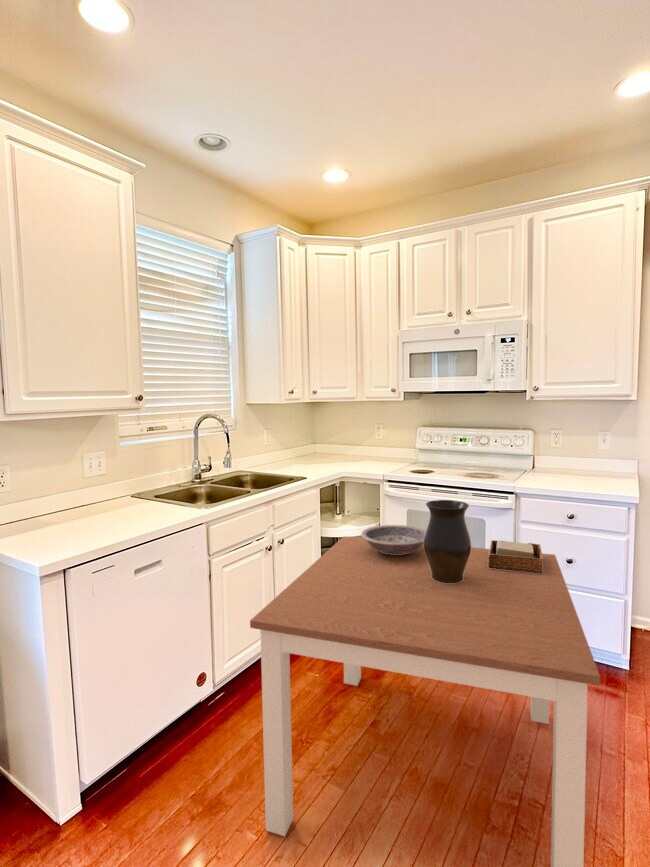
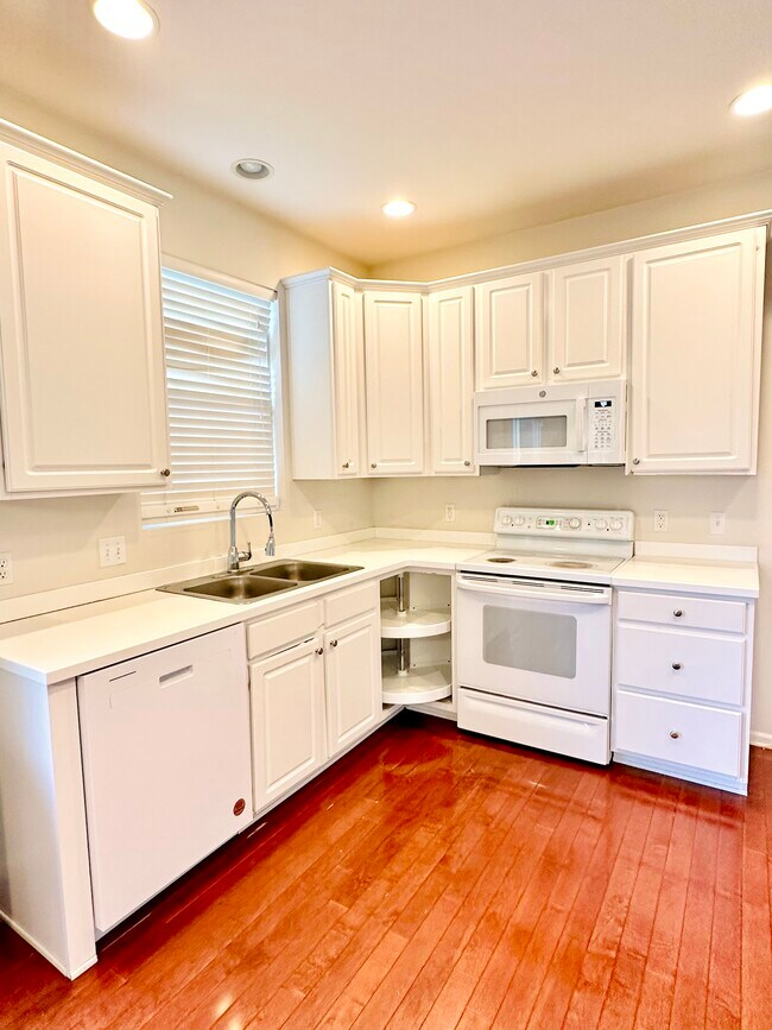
- bowl [360,524,426,555]
- napkin holder [488,539,543,573]
- dining table [249,536,601,867]
- vase [424,499,472,583]
